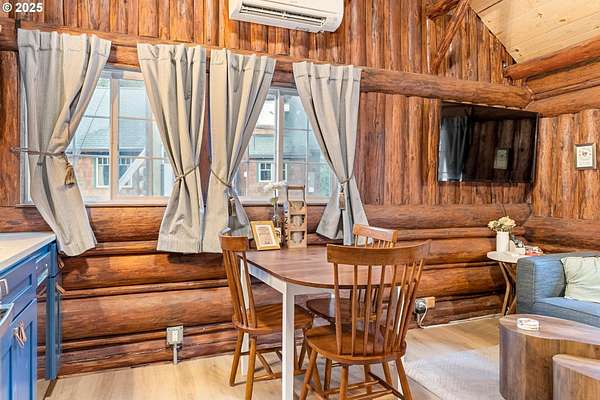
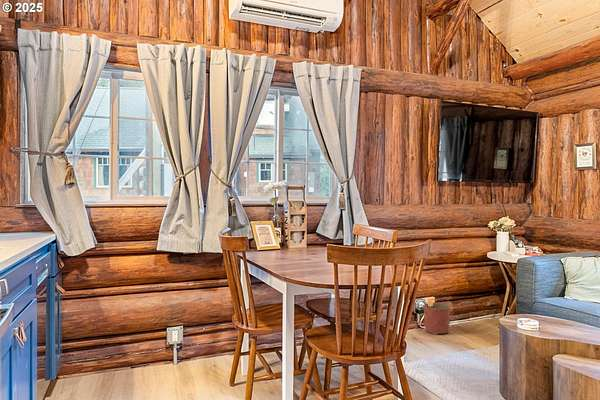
+ planter [423,301,451,336]
